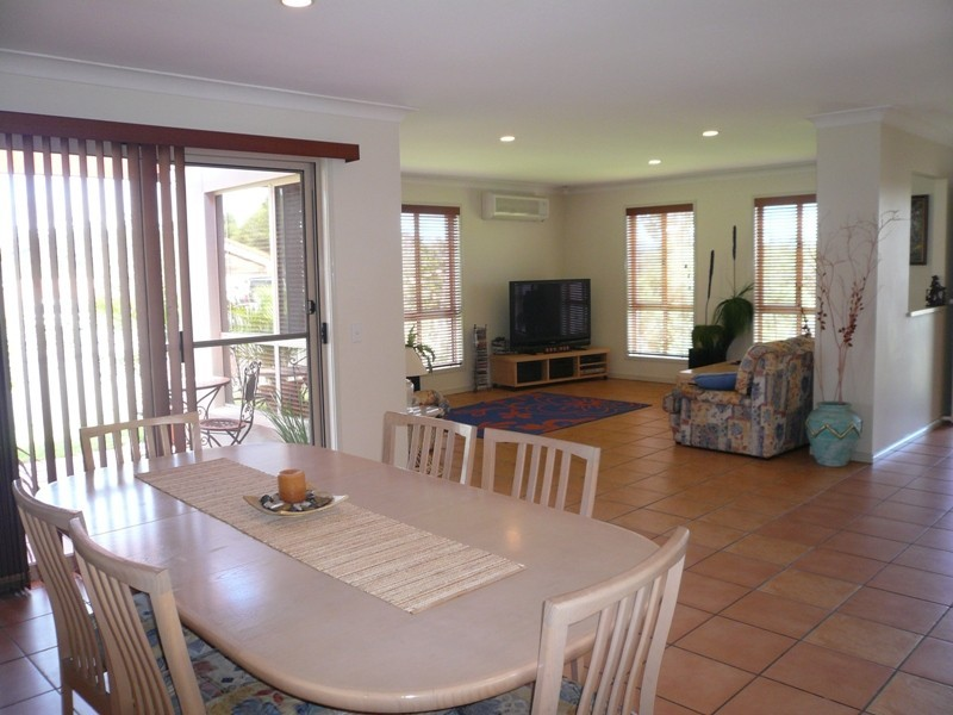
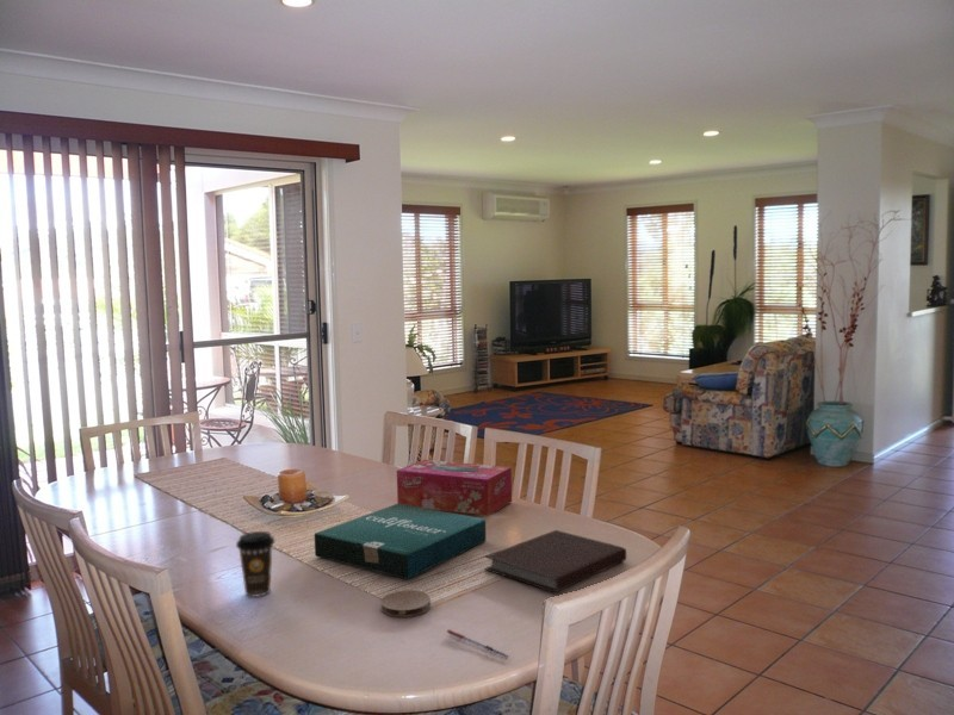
+ pen [446,628,510,659]
+ pizza box [314,503,488,580]
+ notebook [484,529,627,593]
+ coffee cup [235,530,275,598]
+ coaster [379,589,432,618]
+ tissue box [396,459,513,517]
